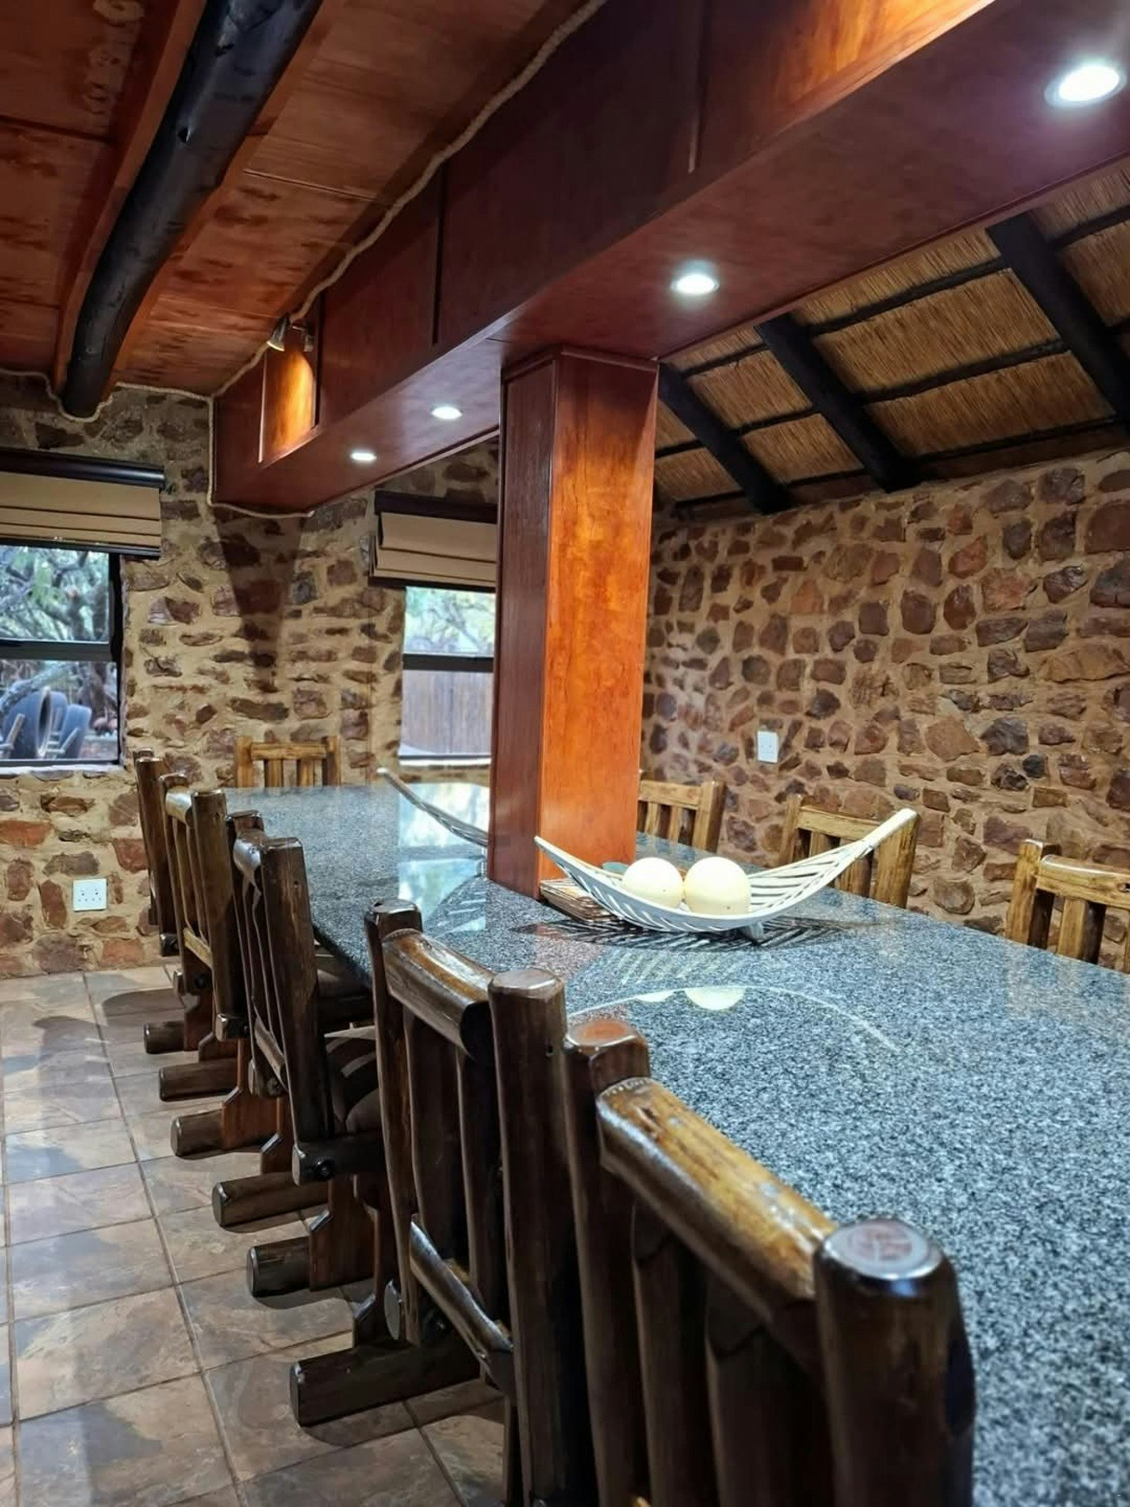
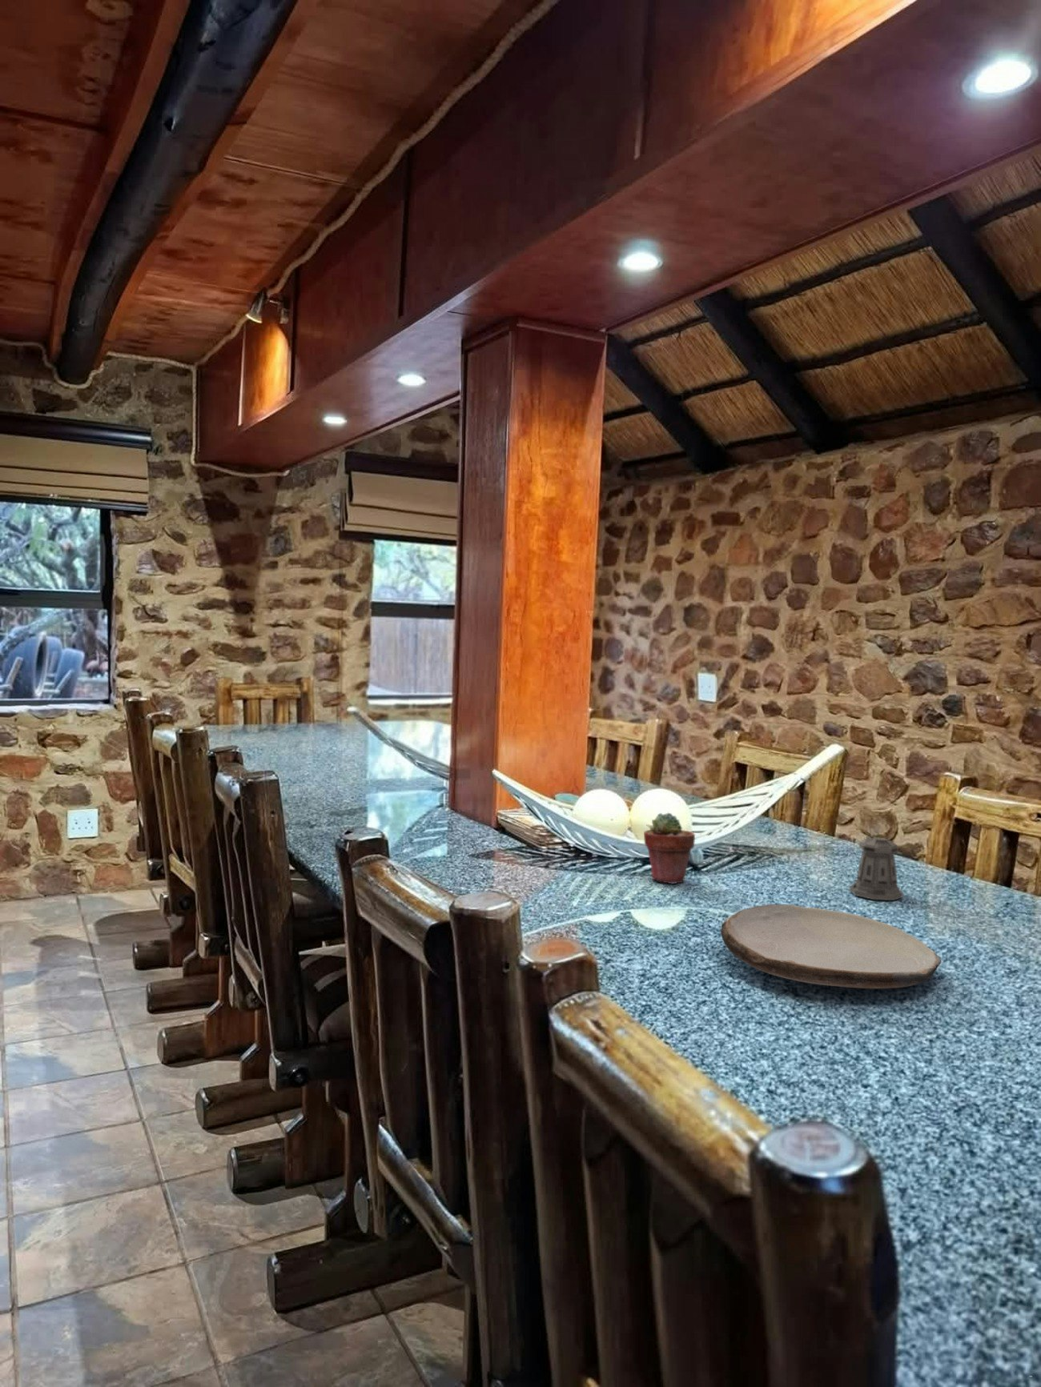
+ pepper shaker [849,835,904,902]
+ potted succulent [643,812,695,884]
+ plate [720,904,941,989]
